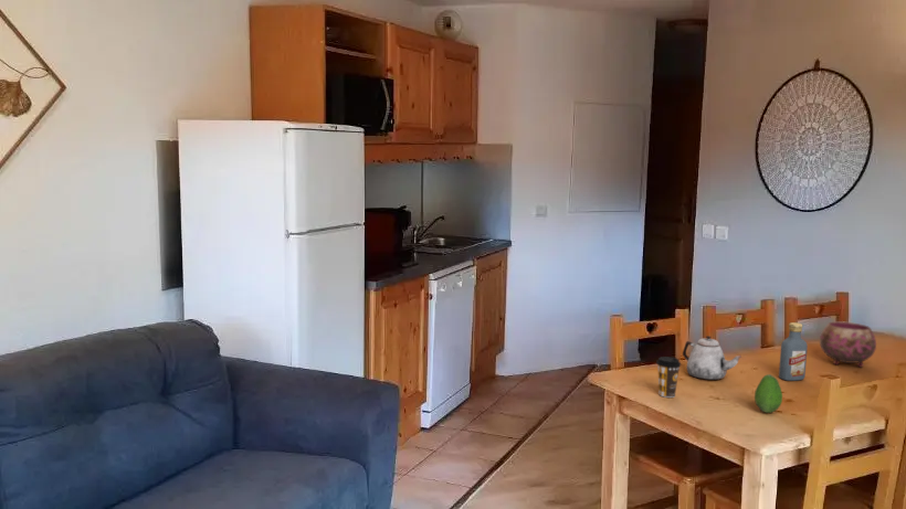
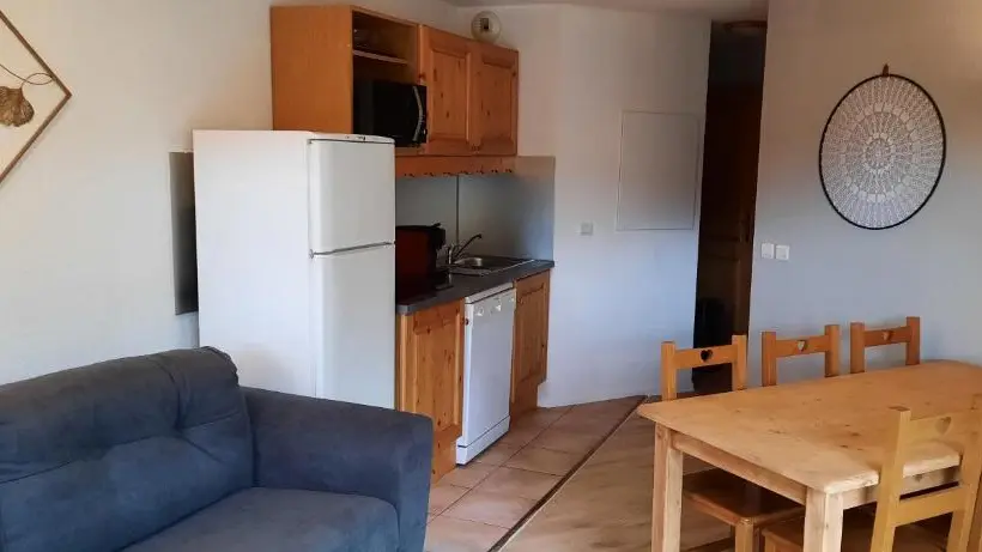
- teapot [682,335,742,381]
- vodka [778,321,809,382]
- bowl [819,320,877,369]
- fruit [754,373,783,414]
- coffee cup [655,356,682,399]
